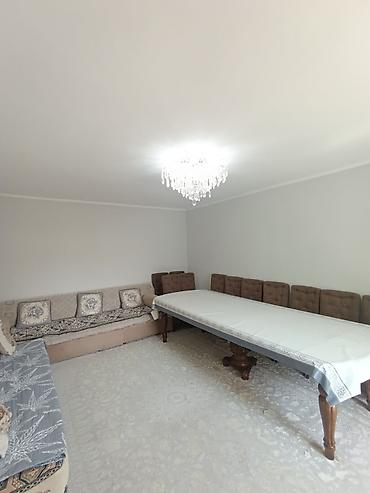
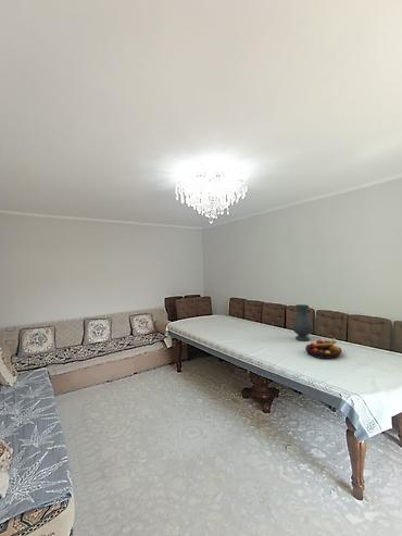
+ fruit bowl [304,337,343,360]
+ vase [291,303,314,342]
